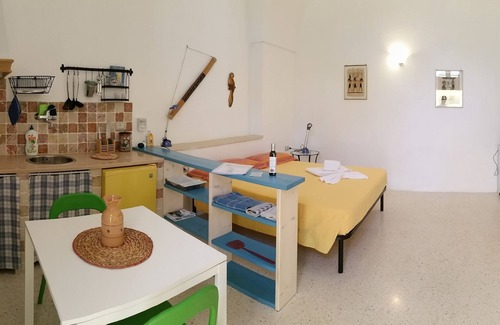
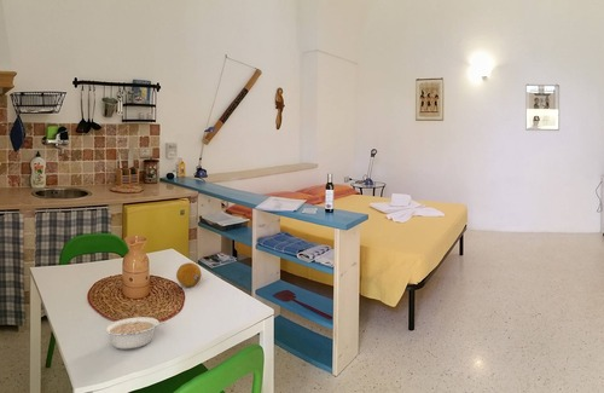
+ legume [103,316,165,351]
+ fruit [175,261,203,288]
